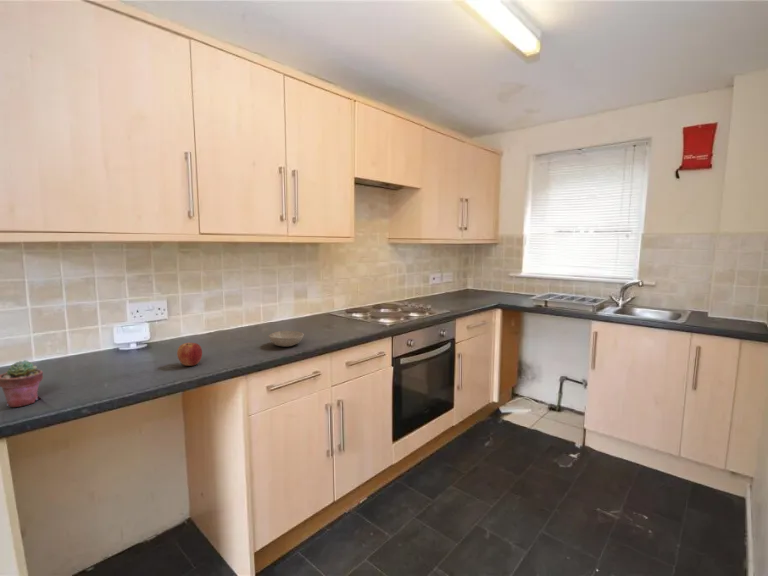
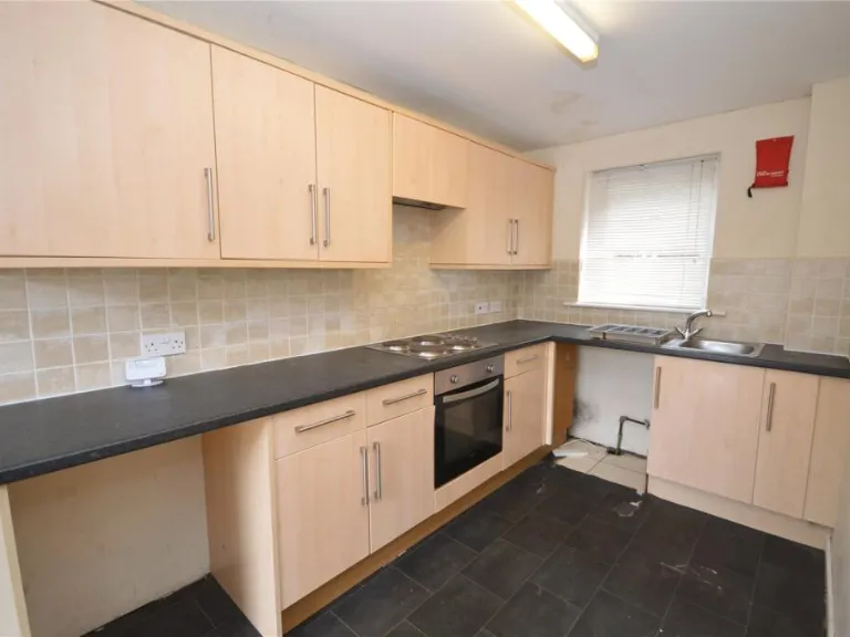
- bowl [268,330,305,348]
- potted succulent [0,359,44,408]
- apple [176,342,203,367]
